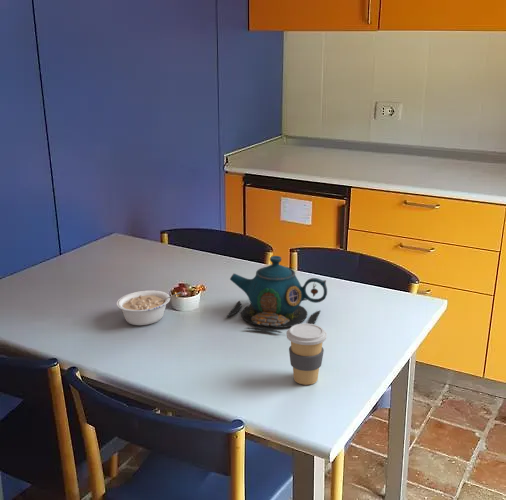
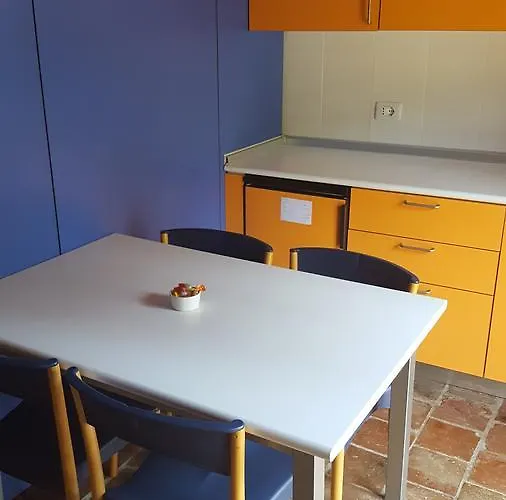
- legume [116,290,182,326]
- teapot [225,255,328,334]
- coffee cup [285,322,328,386]
